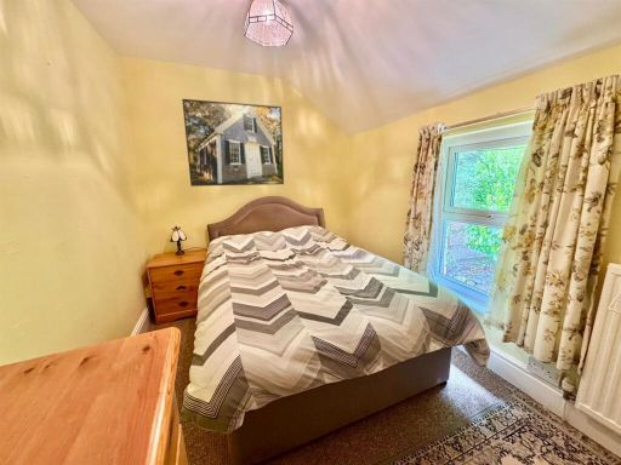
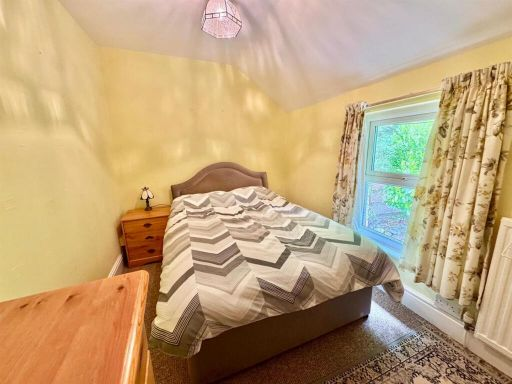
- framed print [181,98,285,188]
